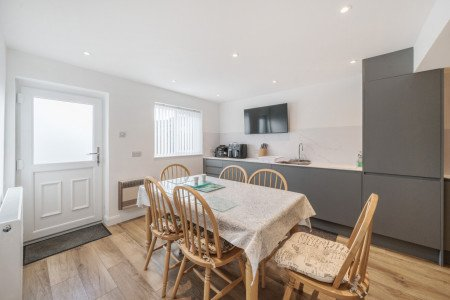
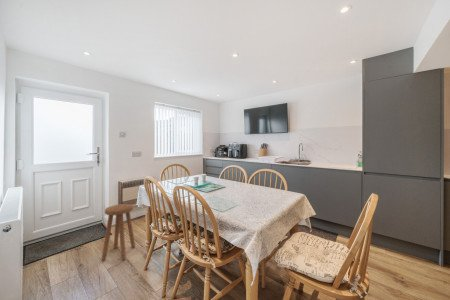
+ stool [100,203,136,261]
